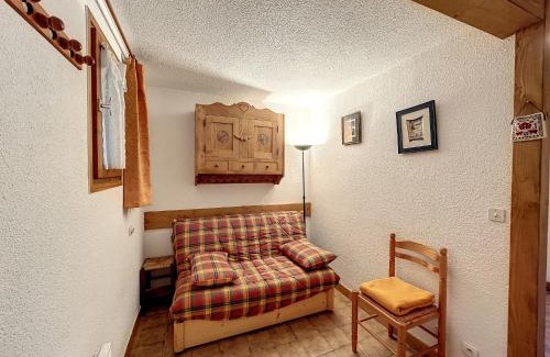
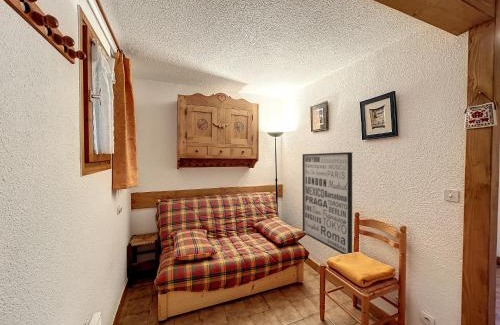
+ wall art [302,151,353,255]
